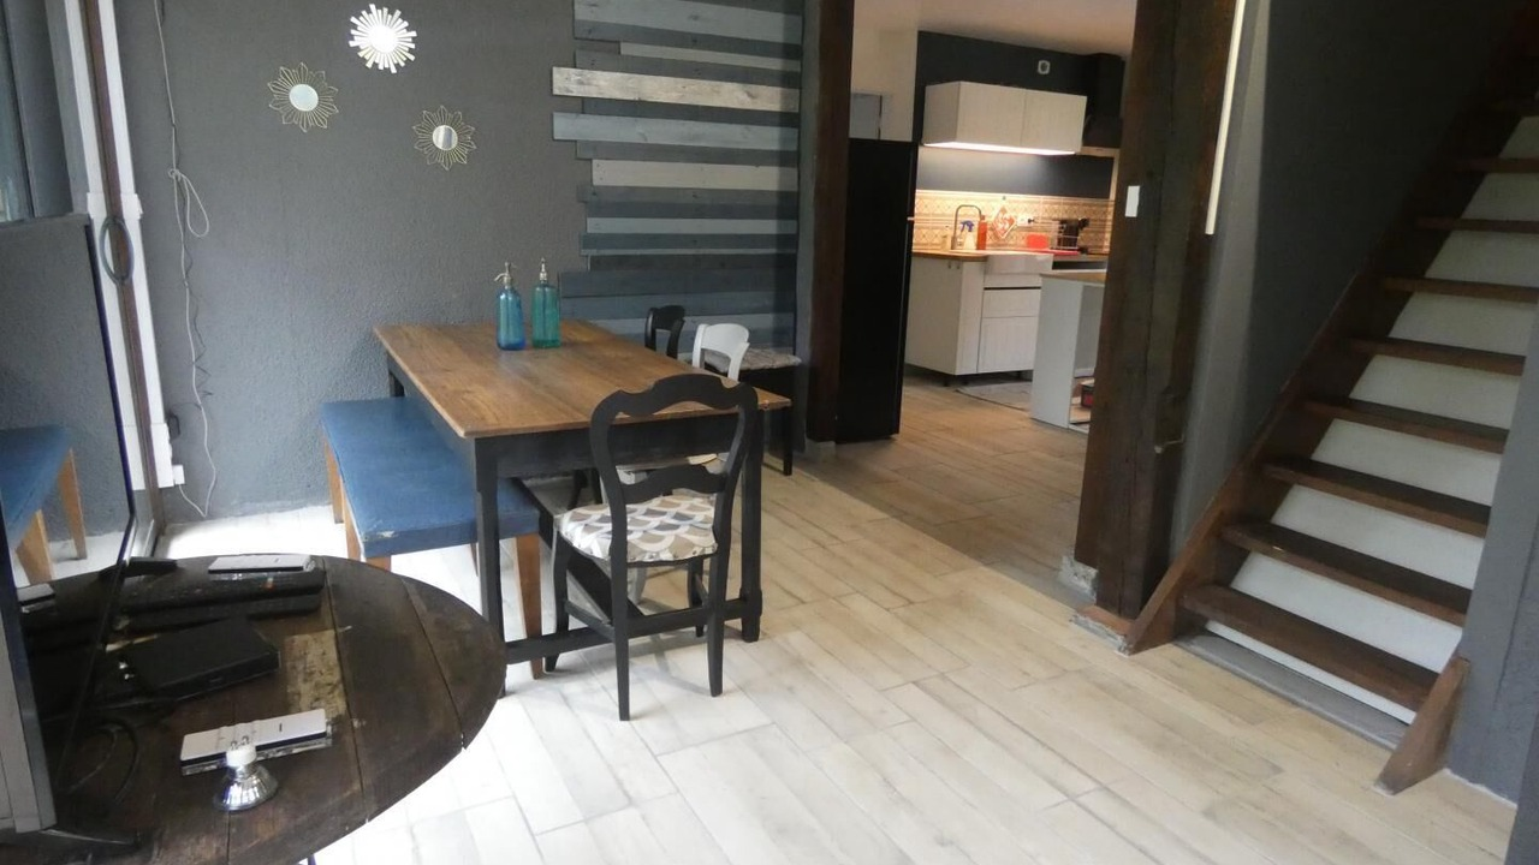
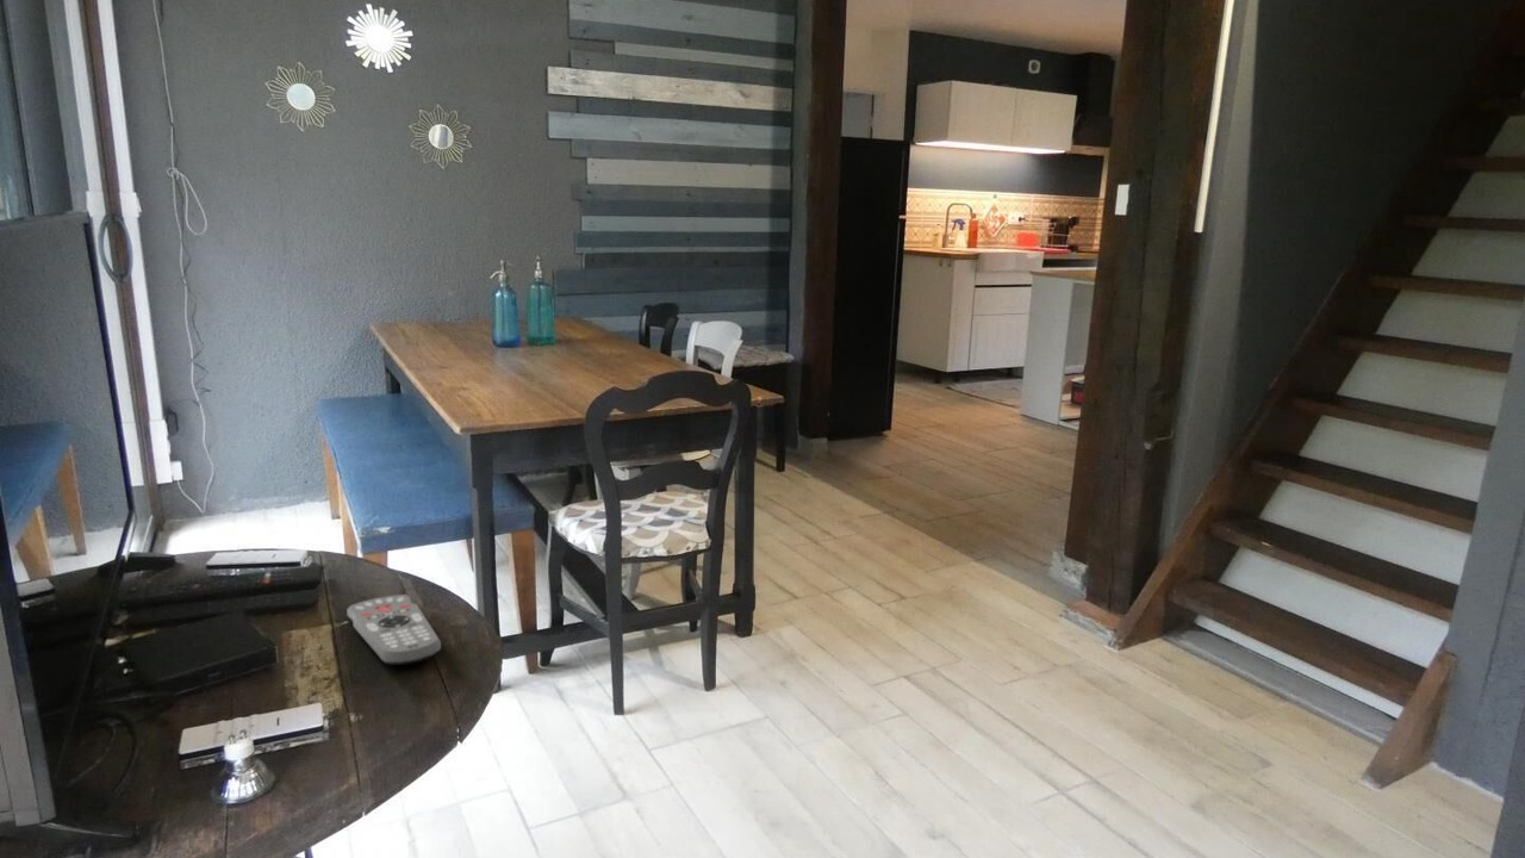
+ remote control [346,593,442,666]
